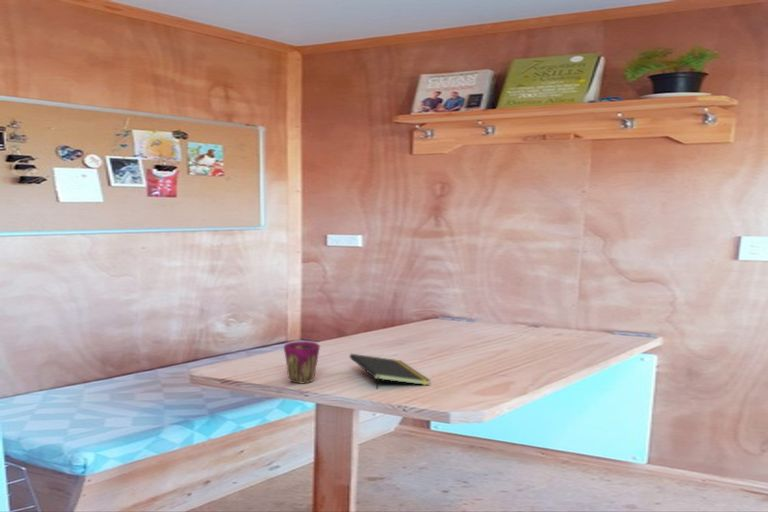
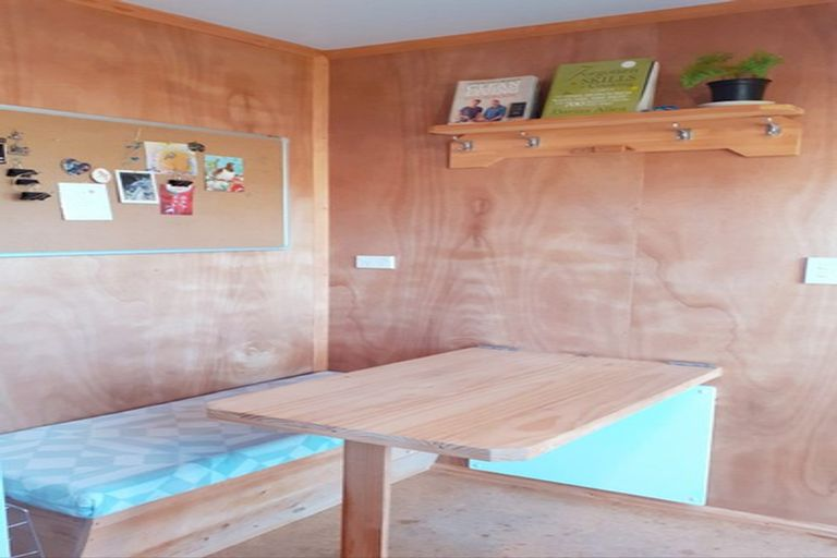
- notepad [349,353,432,390]
- cup [283,340,321,384]
